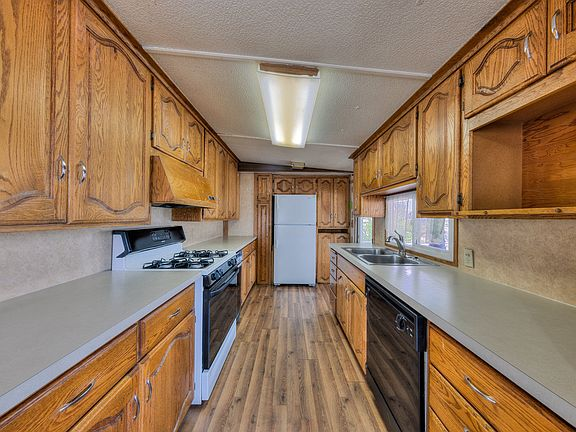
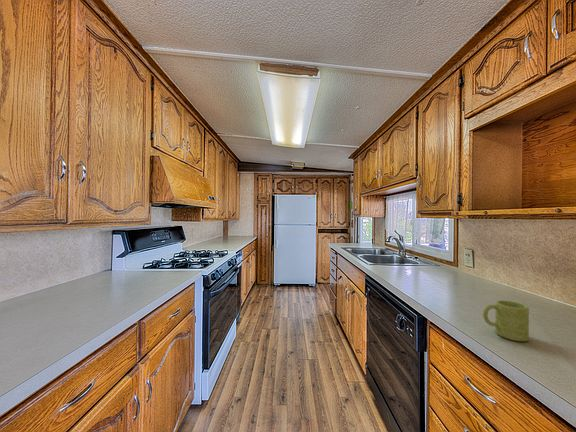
+ mug [482,299,530,342]
